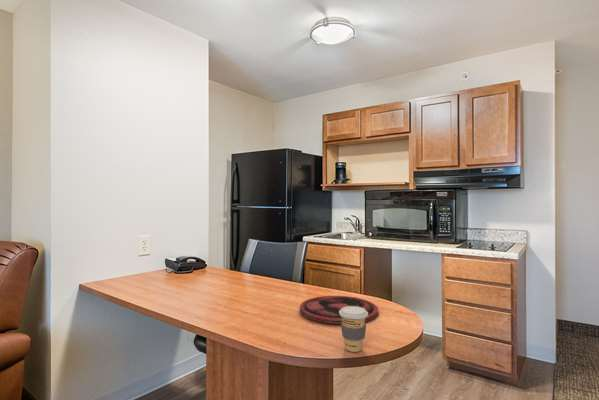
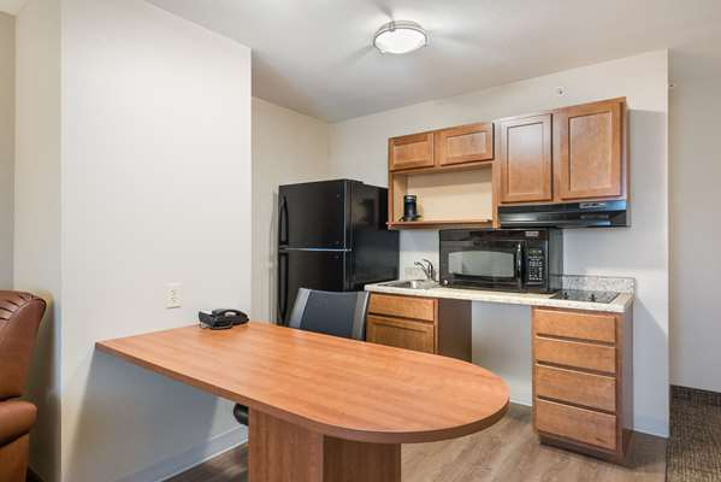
- coffee cup [339,306,368,353]
- plate [299,295,379,325]
